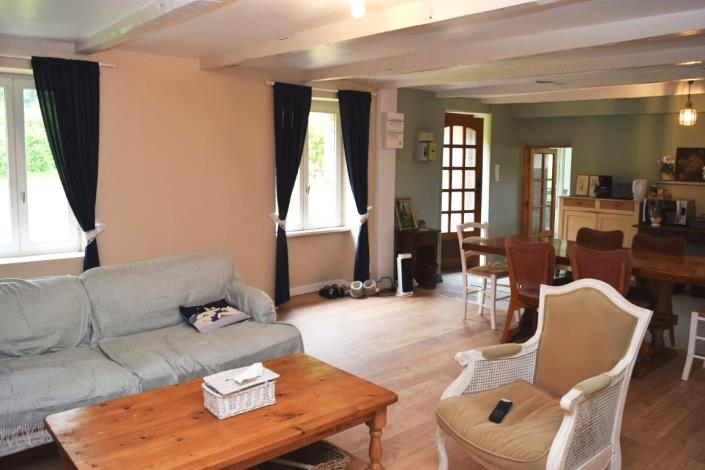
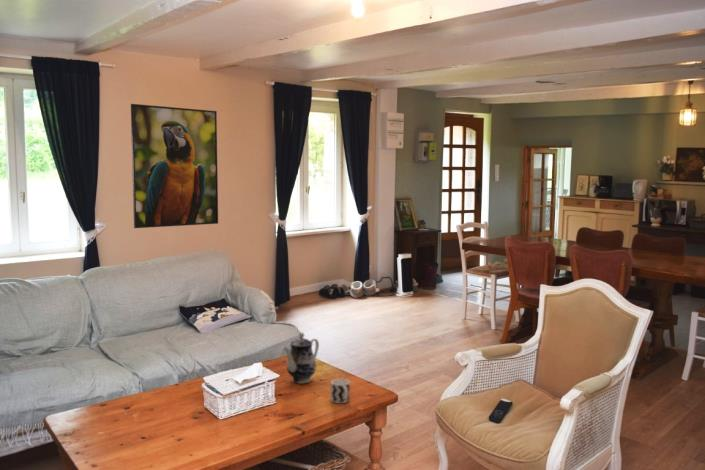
+ cup [330,378,351,404]
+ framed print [130,103,219,229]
+ teapot [283,332,320,384]
